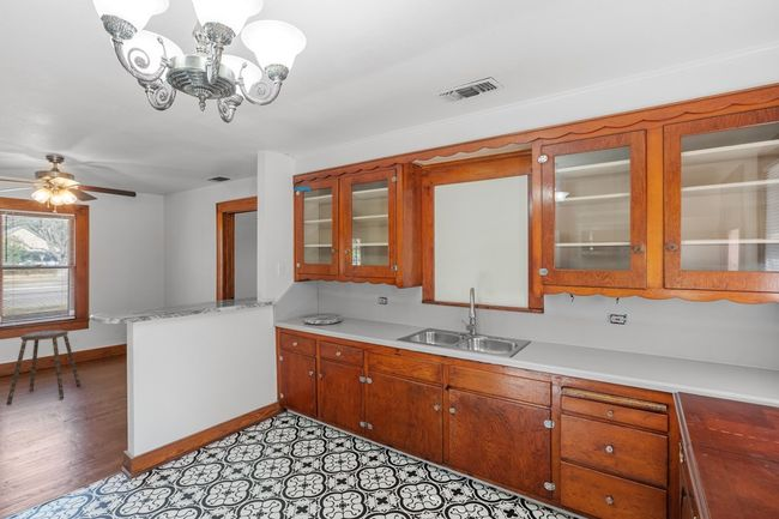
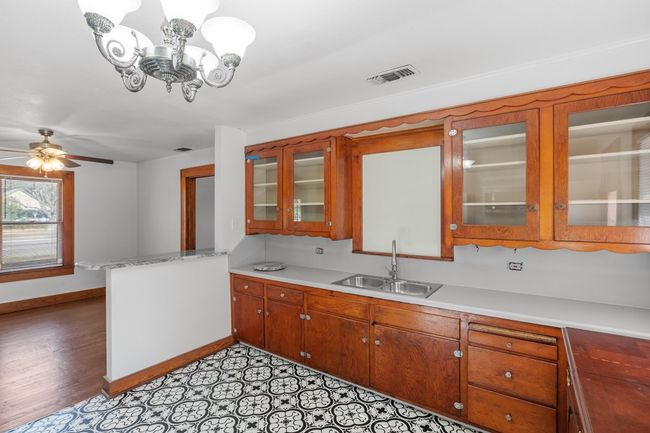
- stool [5,330,81,406]
